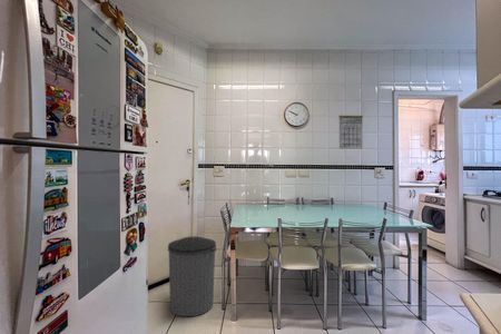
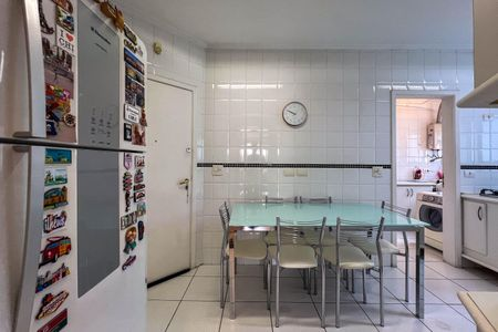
- calendar [337,114,364,150]
- trash can [167,235,217,317]
